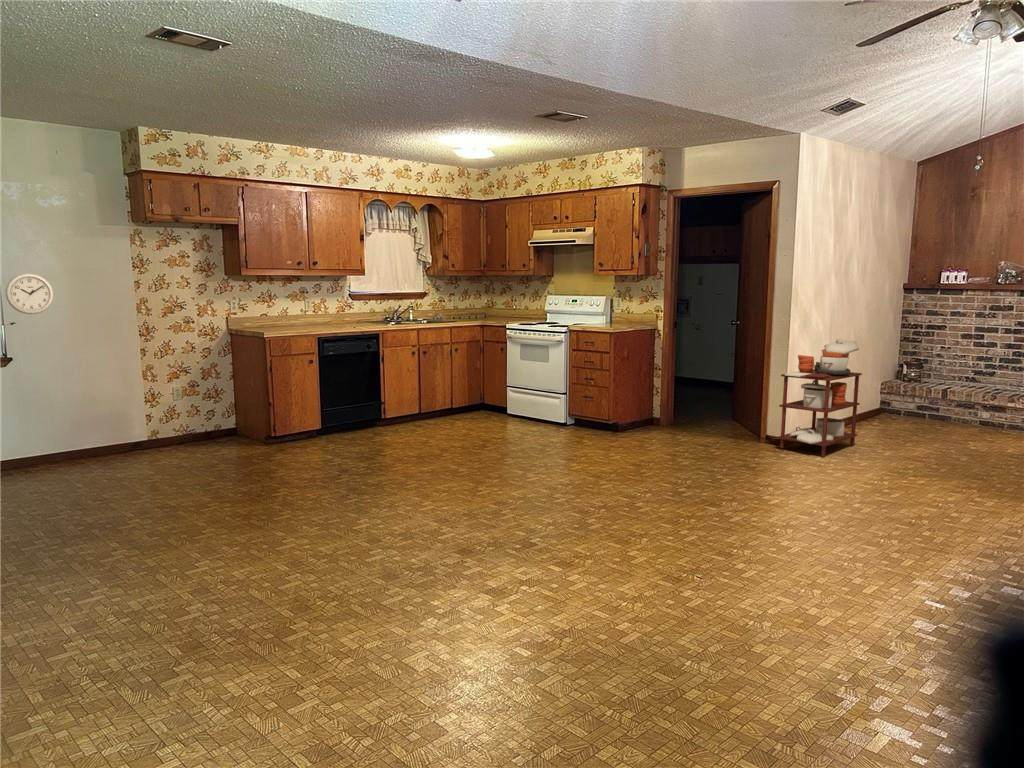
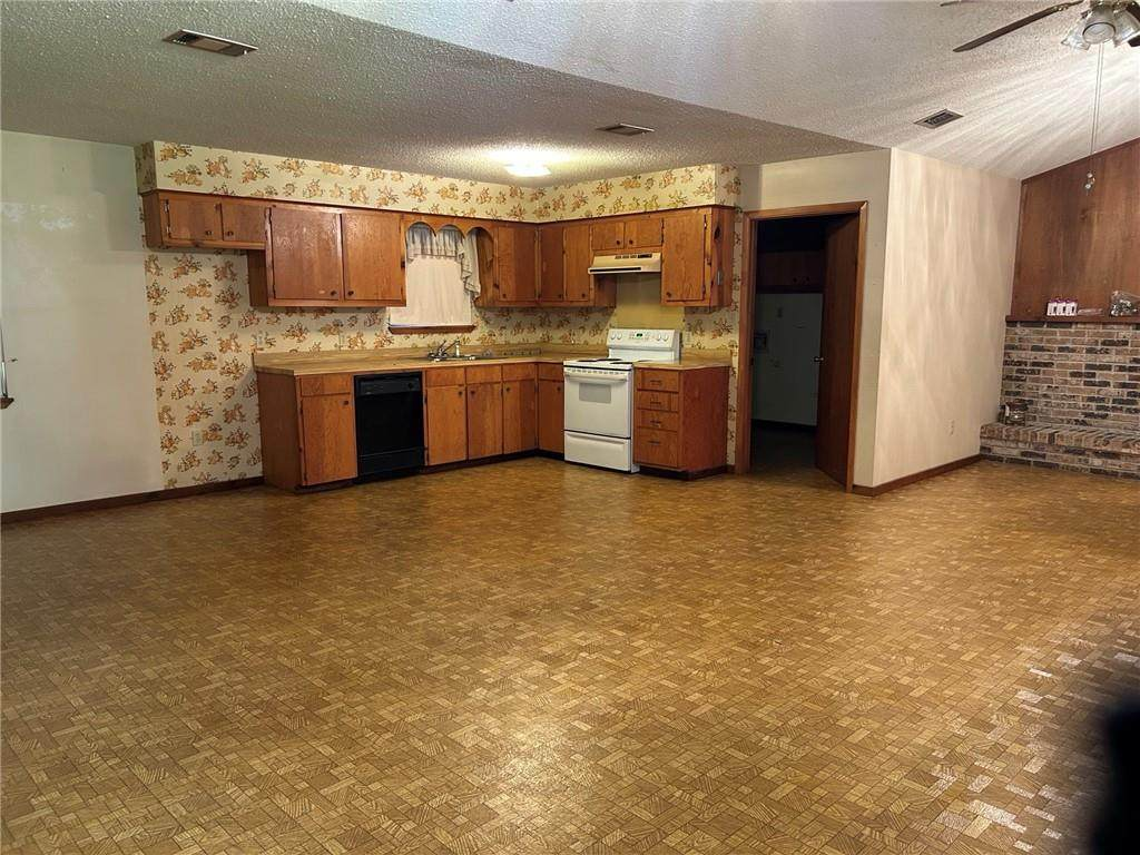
- shelving unit [776,338,863,458]
- wall clock [5,272,55,315]
